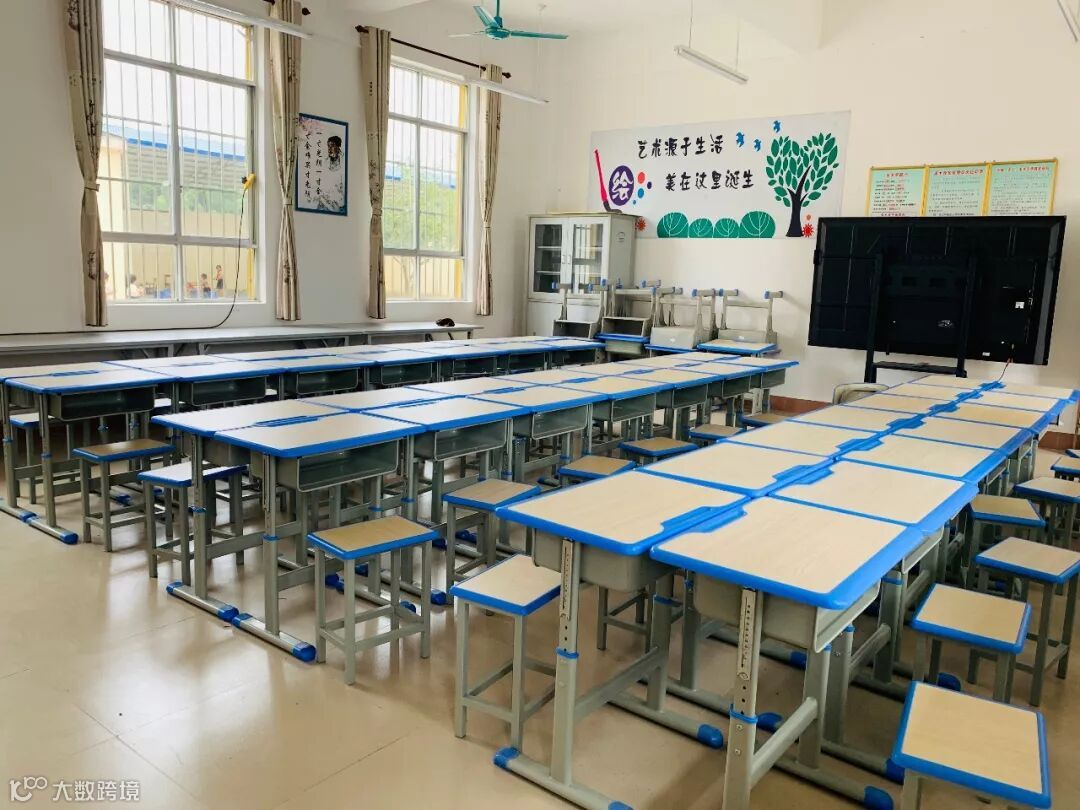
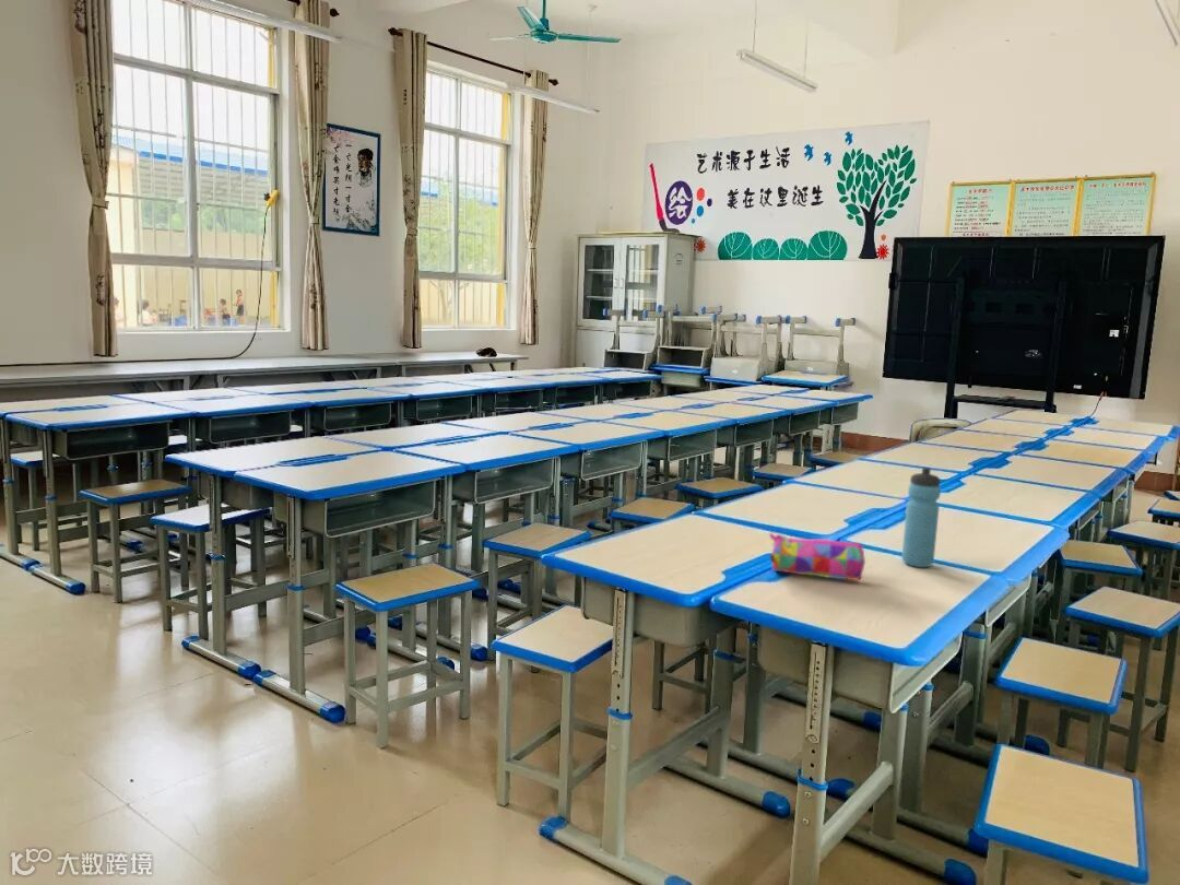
+ water bottle [900,467,942,568]
+ pencil case [768,531,866,581]
